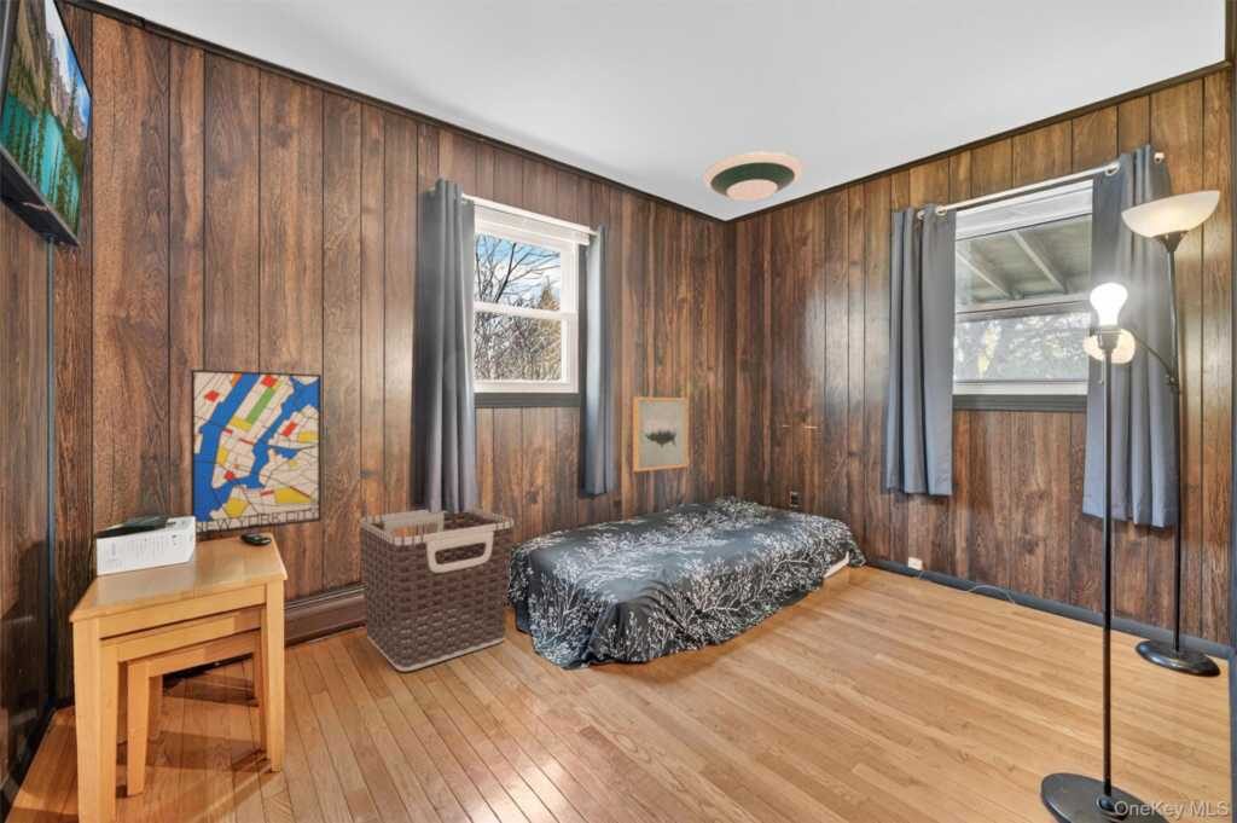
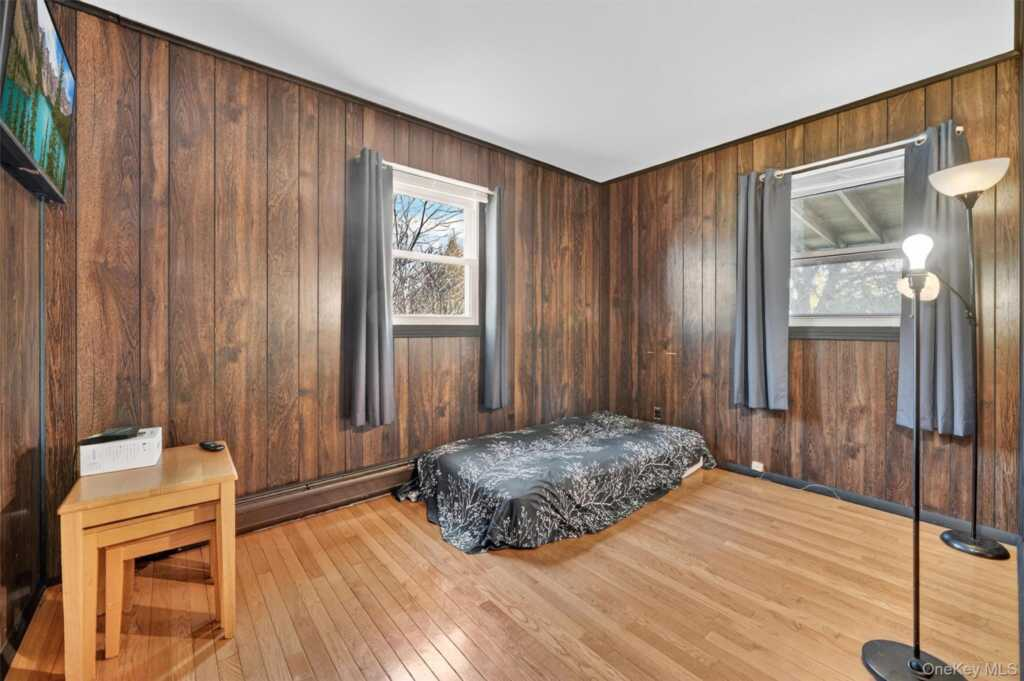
- wall art [632,395,689,473]
- wall art [190,369,323,537]
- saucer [702,150,803,202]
- clothes hamper [358,506,516,672]
